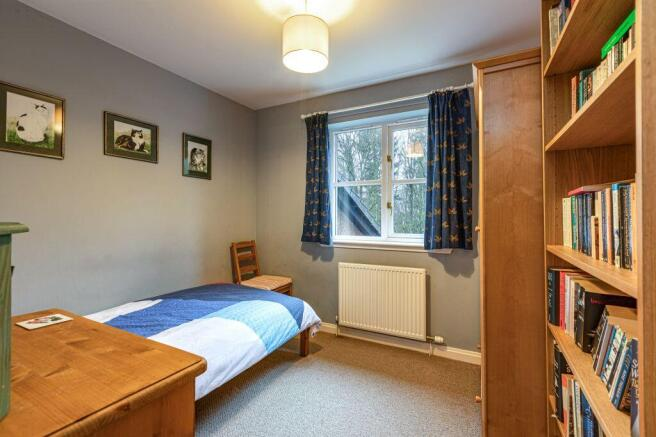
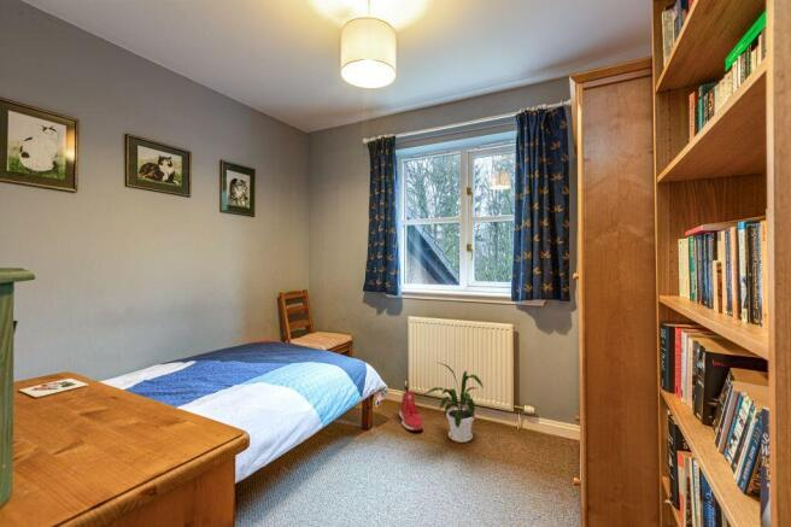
+ house plant [423,361,485,444]
+ sneaker [398,390,424,432]
